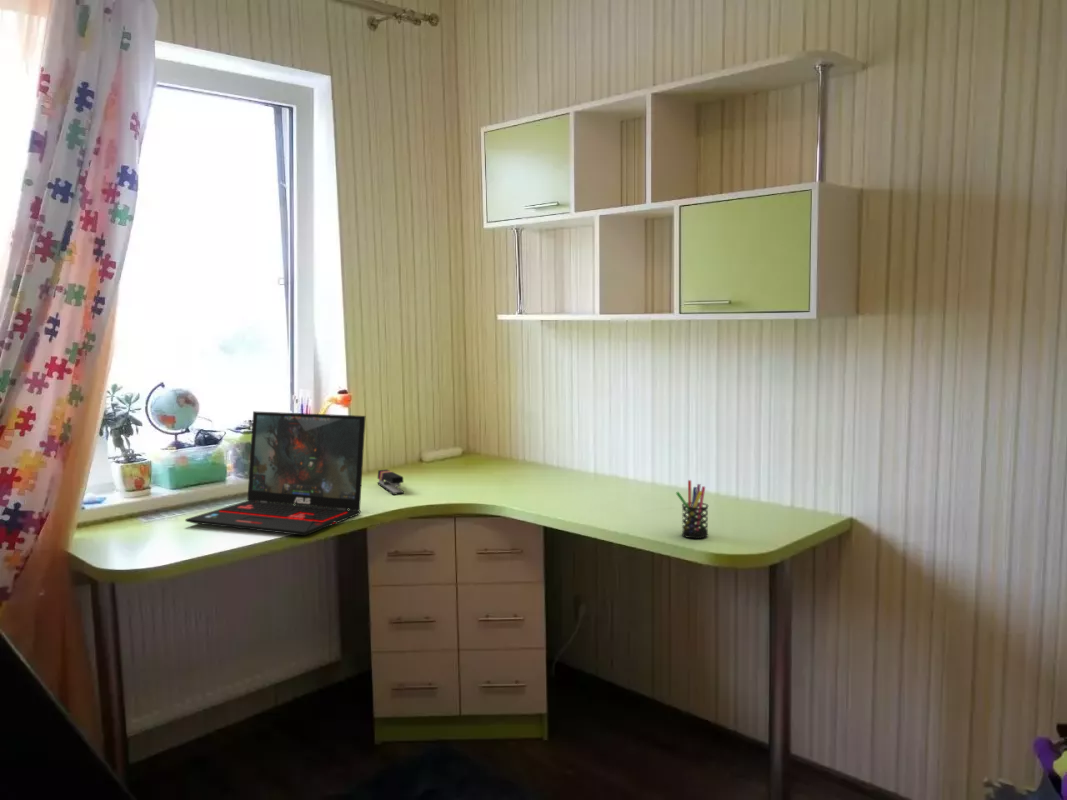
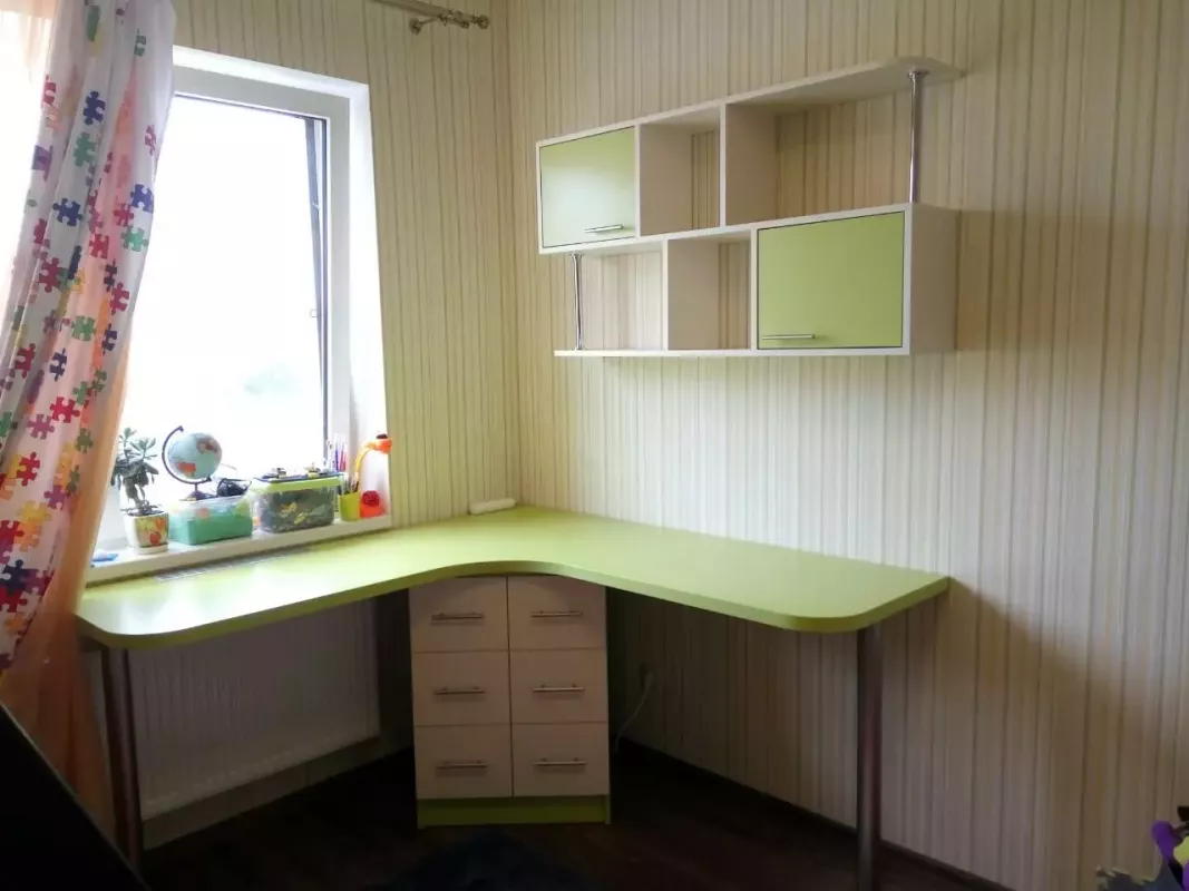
- laptop [184,410,366,537]
- stapler [376,469,405,496]
- pen holder [675,479,709,540]
